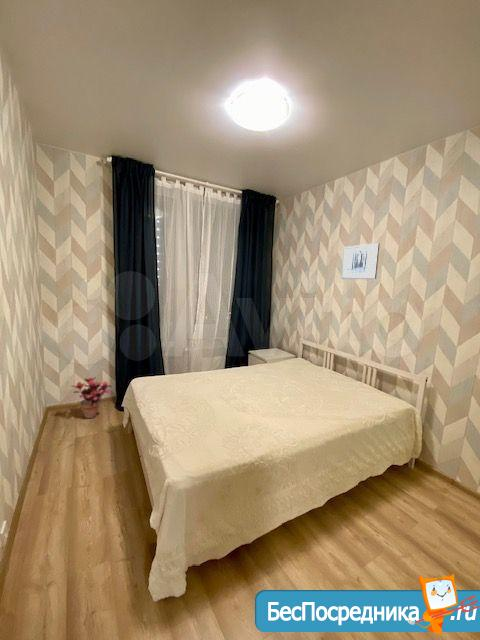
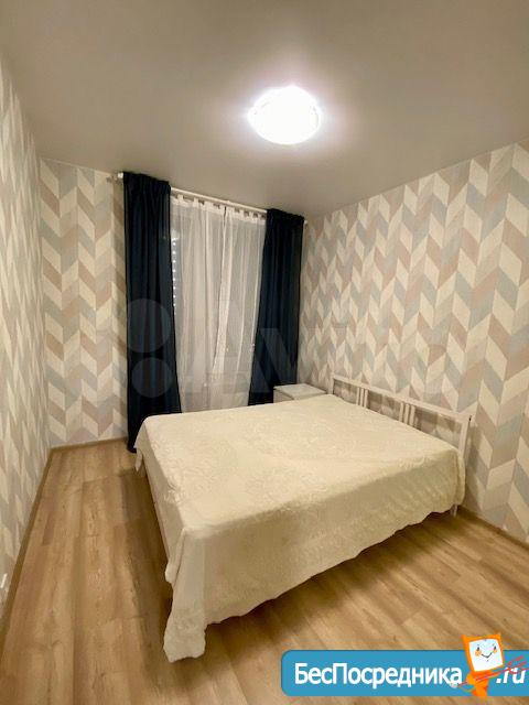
- wall art [340,242,381,280]
- potted plant [70,376,112,419]
